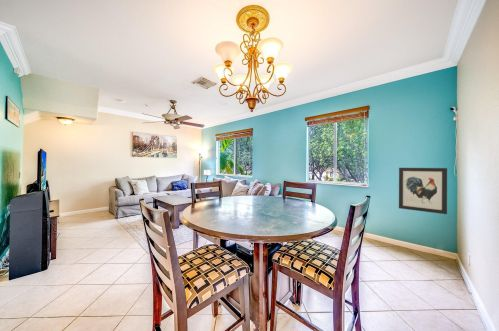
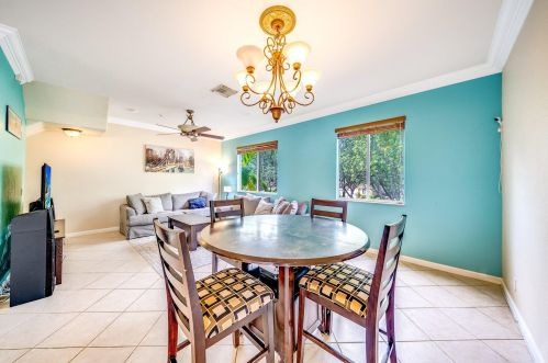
- wall art [398,167,448,215]
